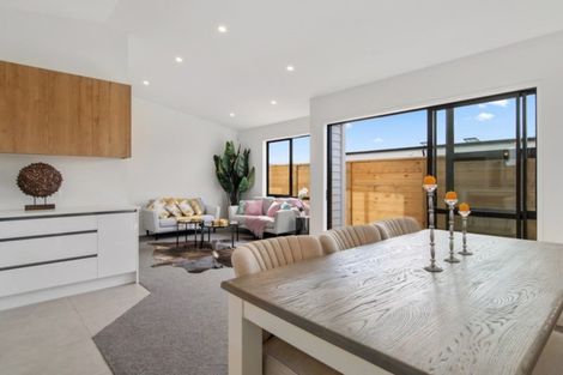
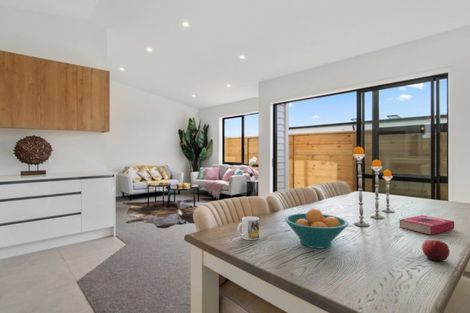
+ apple [421,238,451,262]
+ mug [236,215,260,241]
+ fruit bowl [284,207,350,249]
+ book [399,214,455,236]
